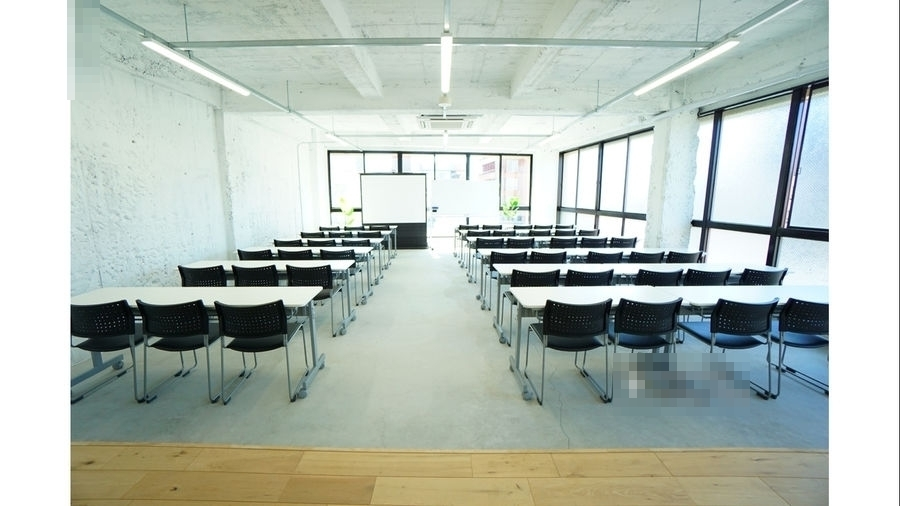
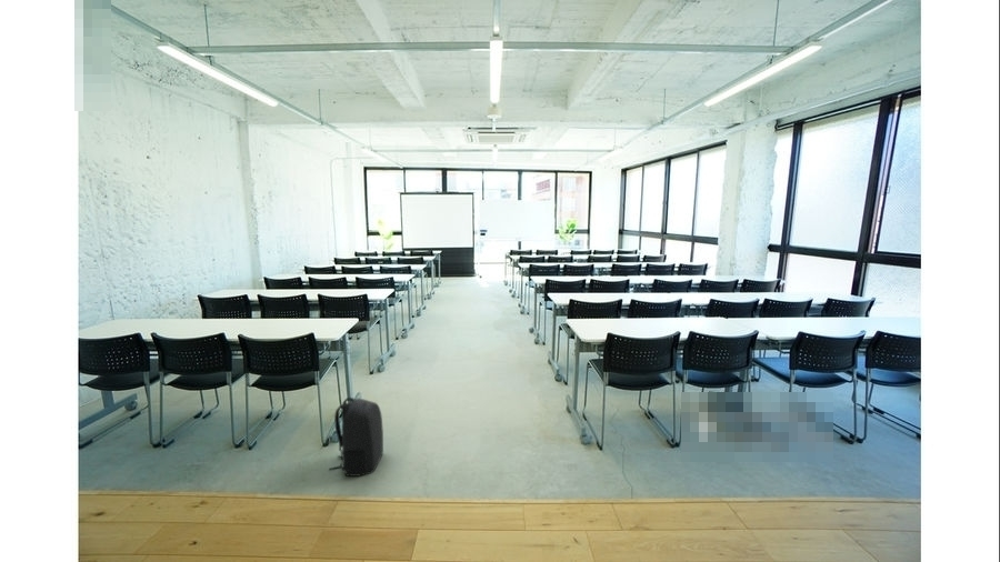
+ backpack [328,397,384,478]
